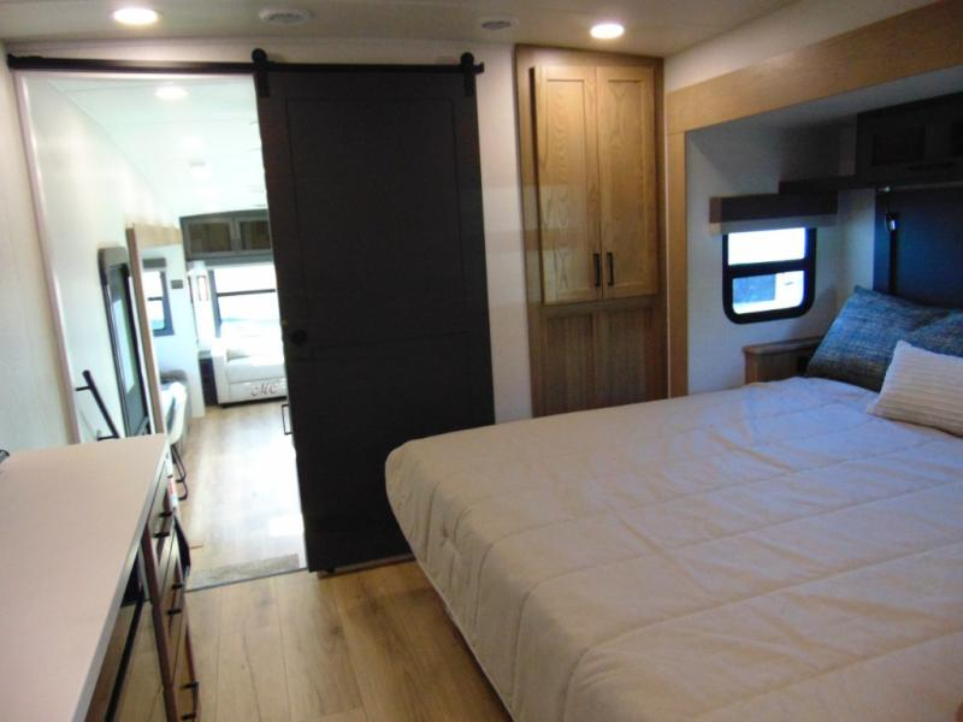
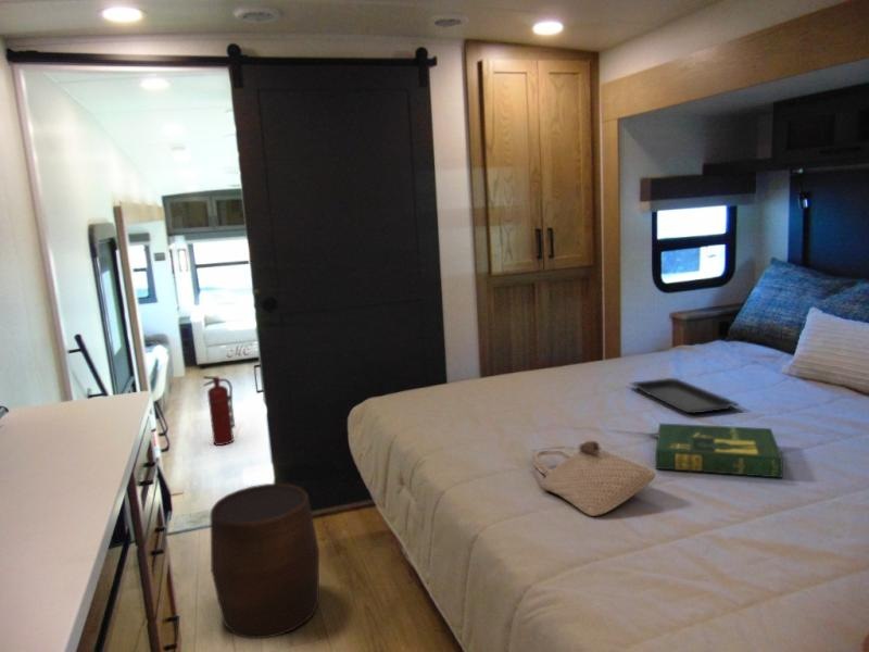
+ fire extinguisher [202,375,236,447]
+ tote bag [530,440,657,517]
+ stool [209,482,320,640]
+ book [655,423,784,479]
+ serving tray [629,377,741,415]
